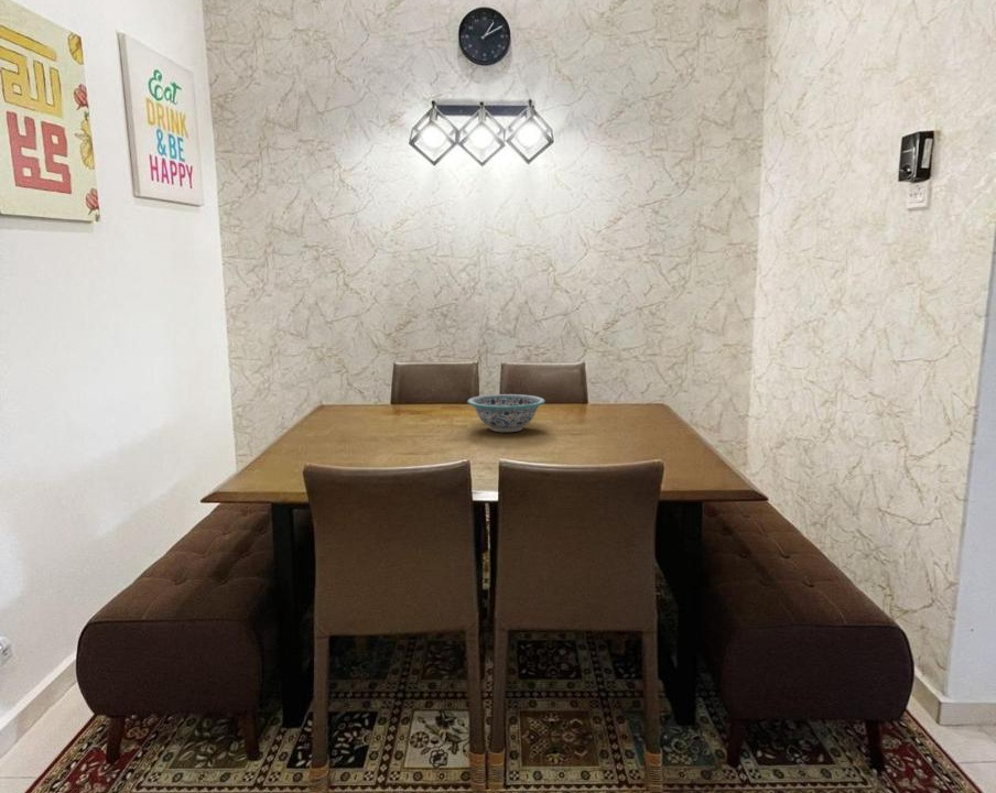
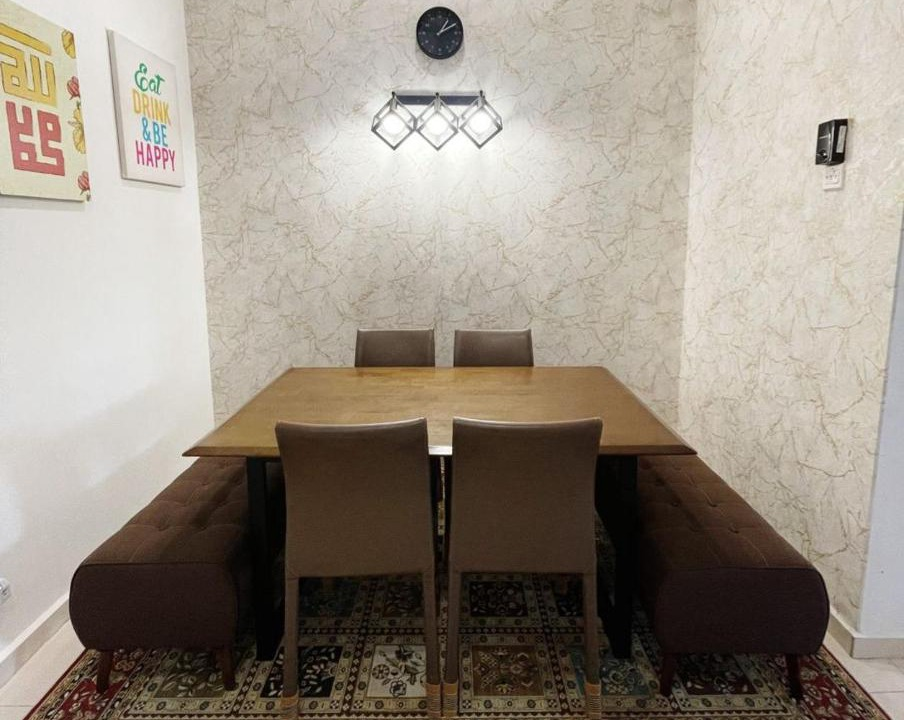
- decorative bowl [466,393,546,433]
